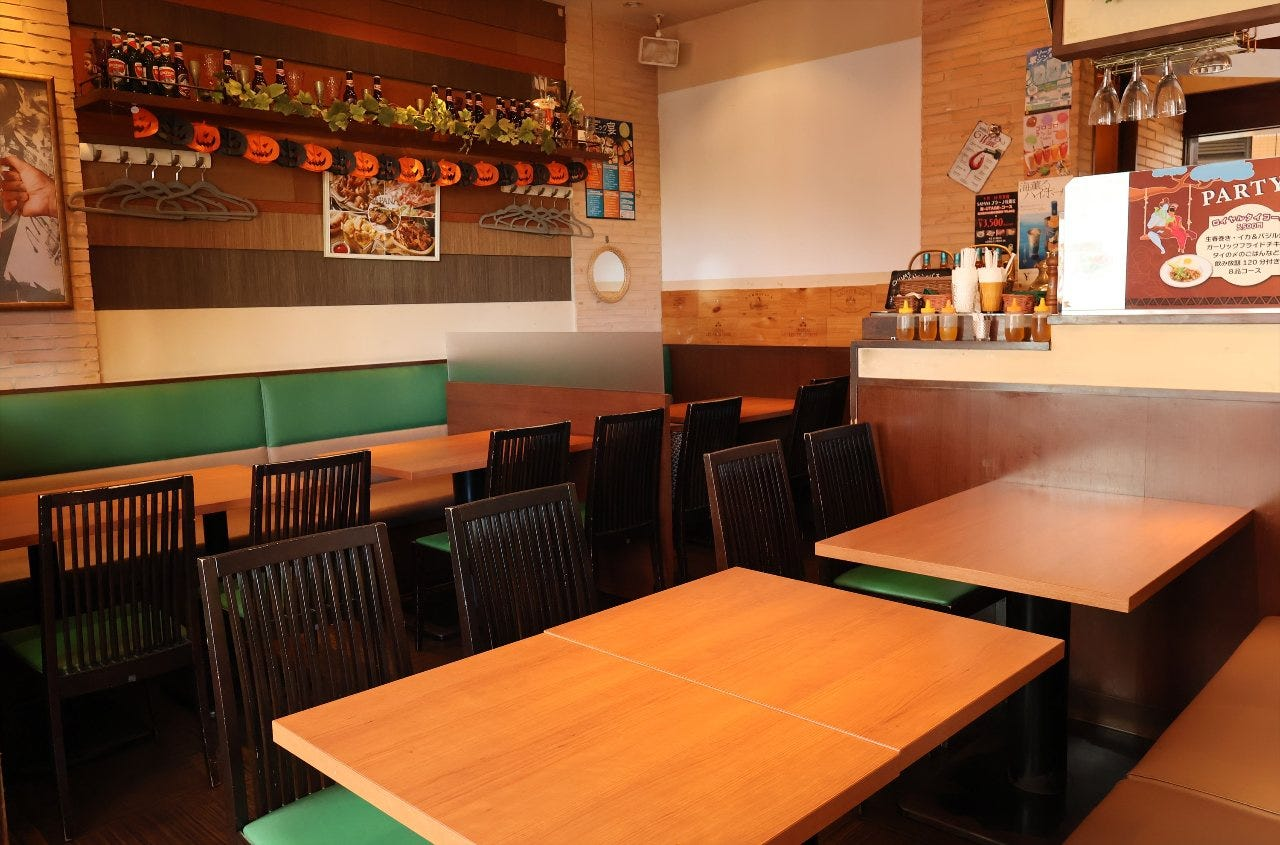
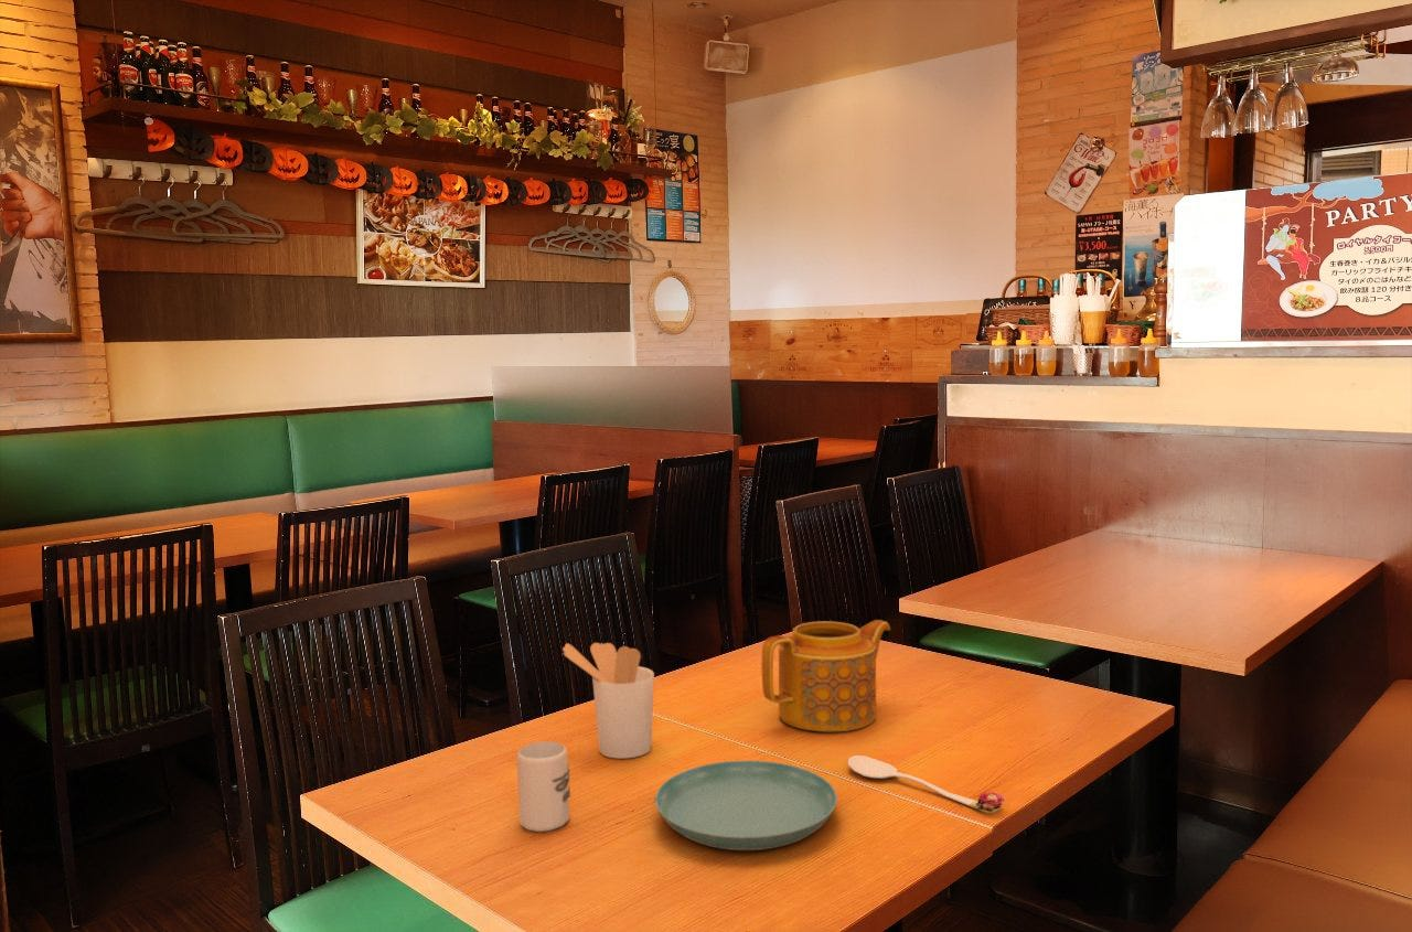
+ utensil holder [561,642,655,760]
+ saucer [654,760,838,851]
+ spoon [847,754,1006,814]
+ teapot [760,619,891,732]
+ cup [516,740,571,833]
